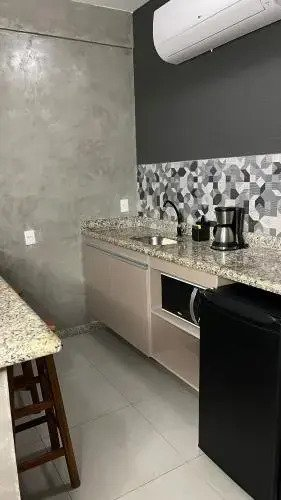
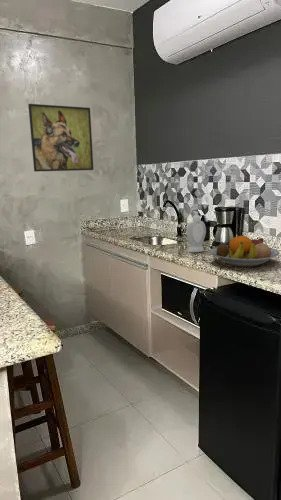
+ fruit bowl [209,235,280,268]
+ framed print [27,103,94,173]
+ soap bottle [186,210,207,253]
